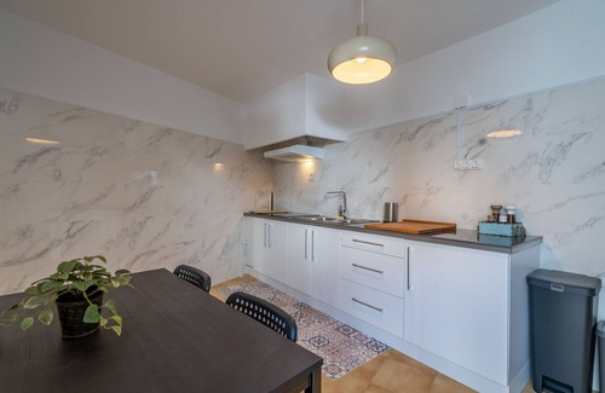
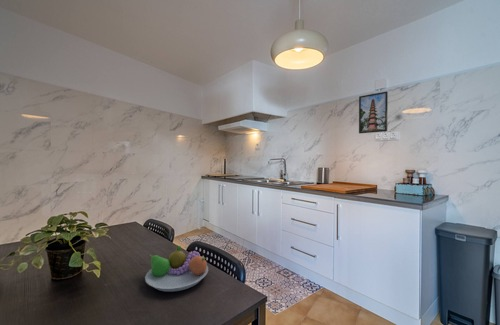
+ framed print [358,90,389,134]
+ fruit bowl [144,245,209,293]
